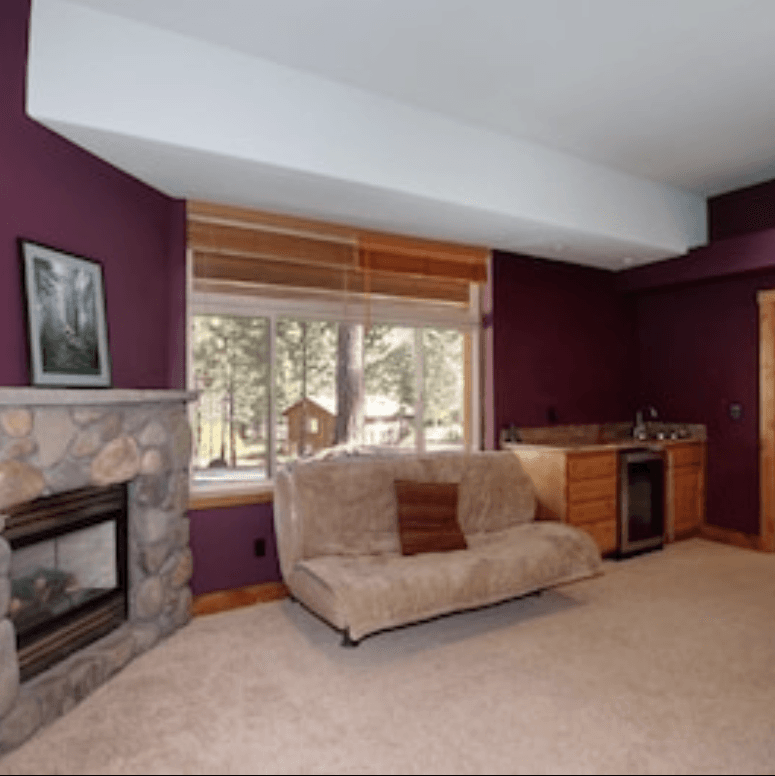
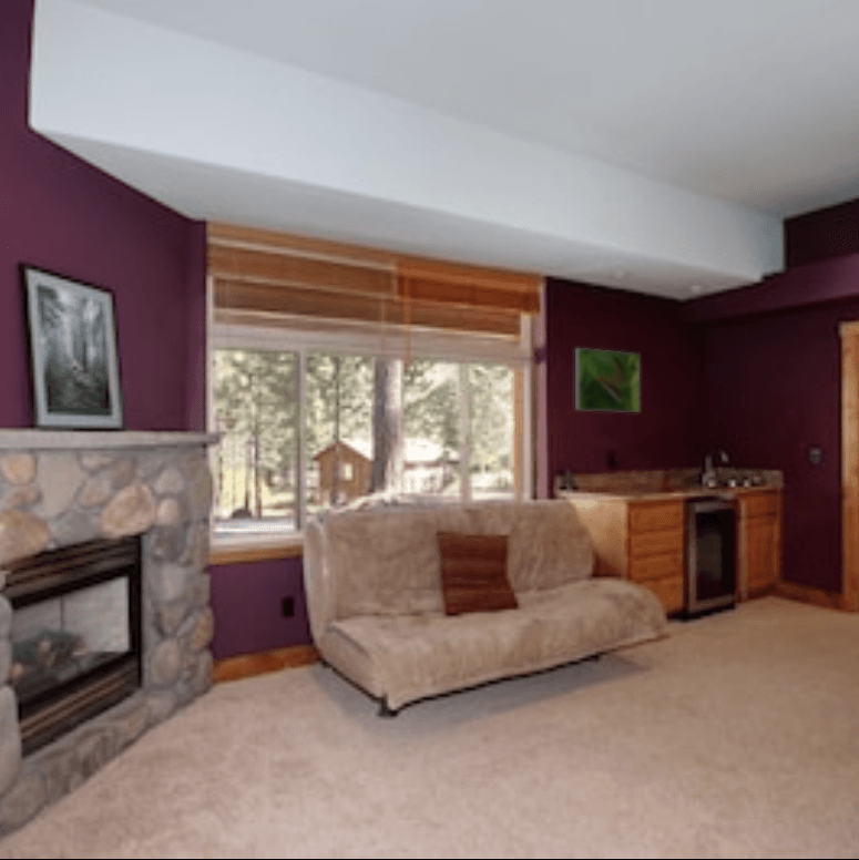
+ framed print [574,347,641,413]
